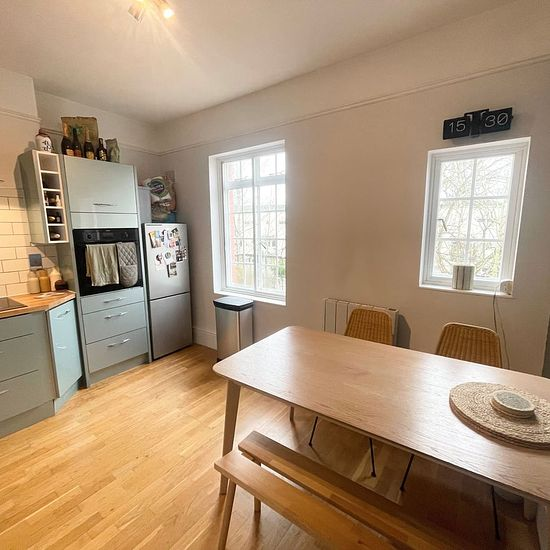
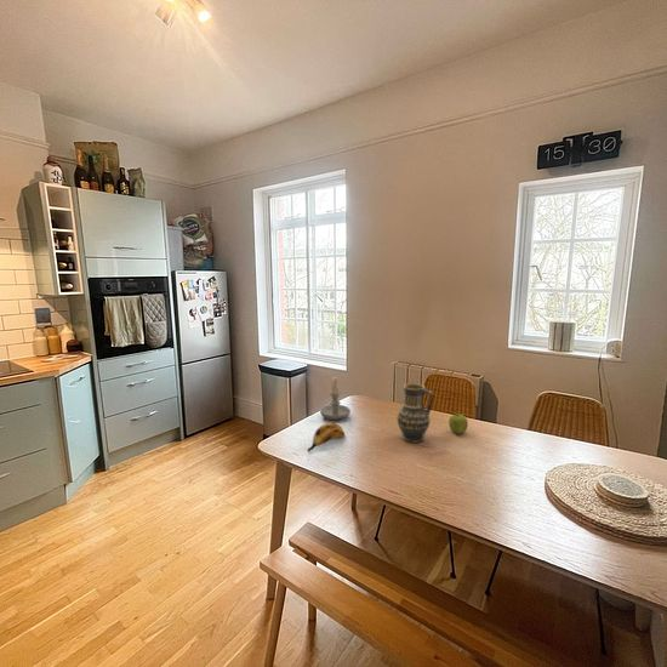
+ banana [307,422,346,452]
+ candle [319,376,352,421]
+ vase [397,382,434,444]
+ fruit [447,412,469,435]
